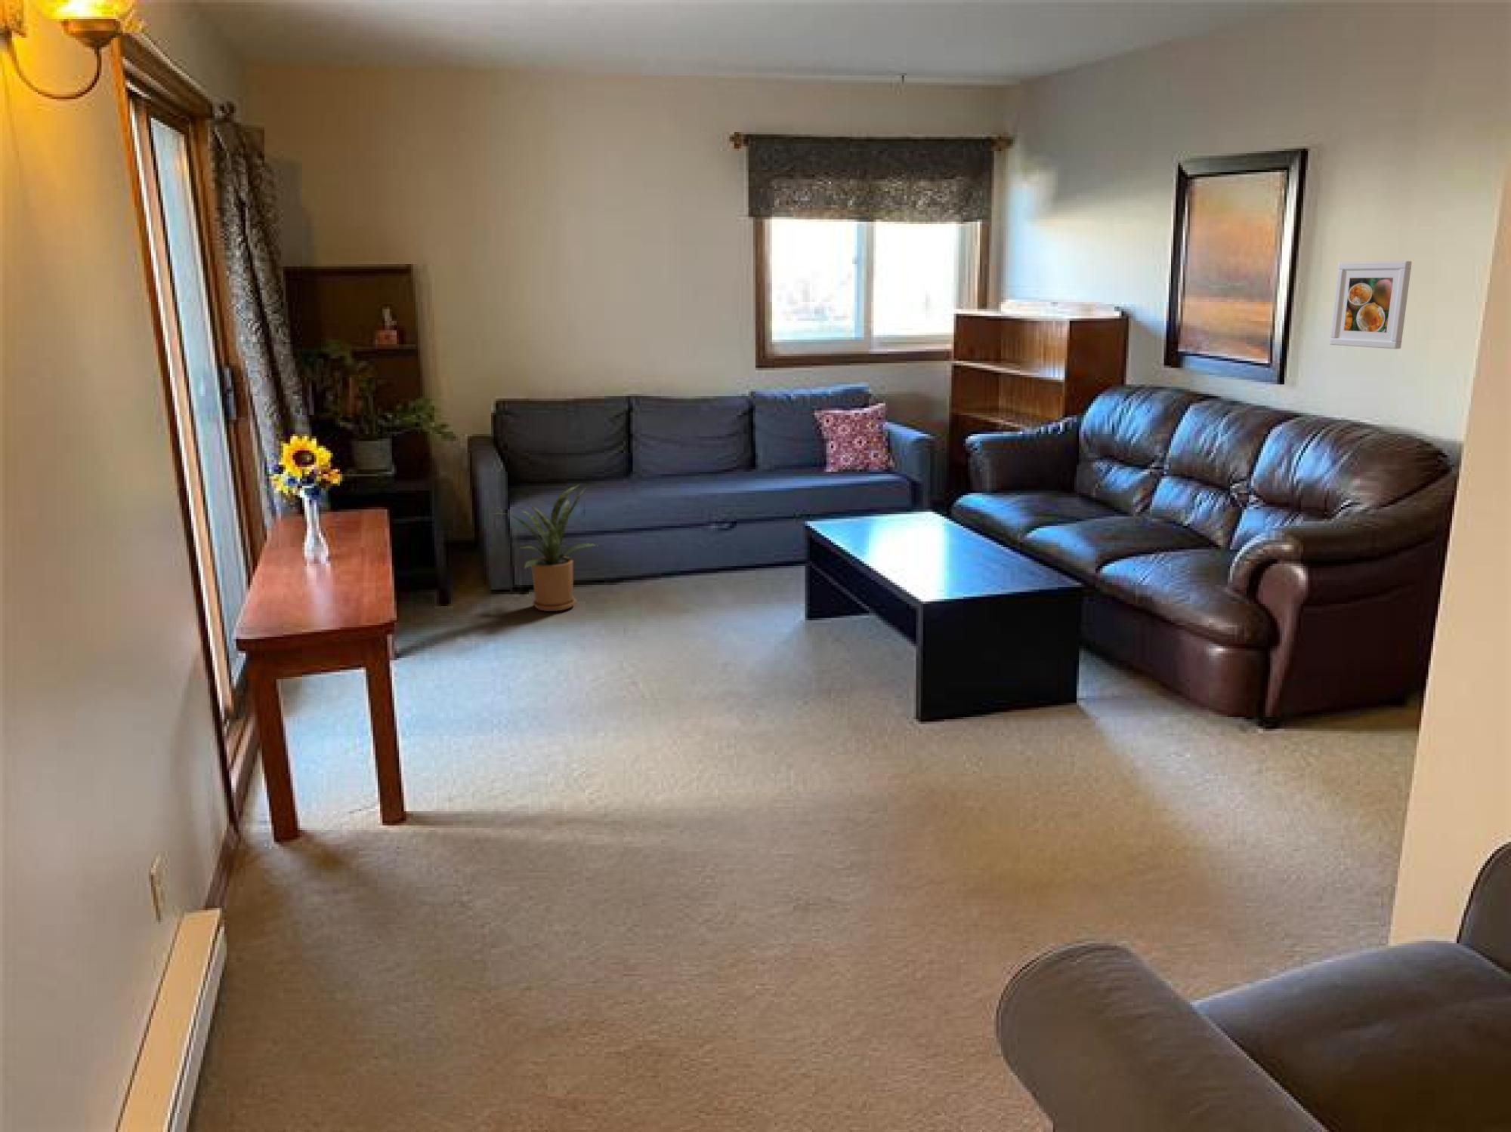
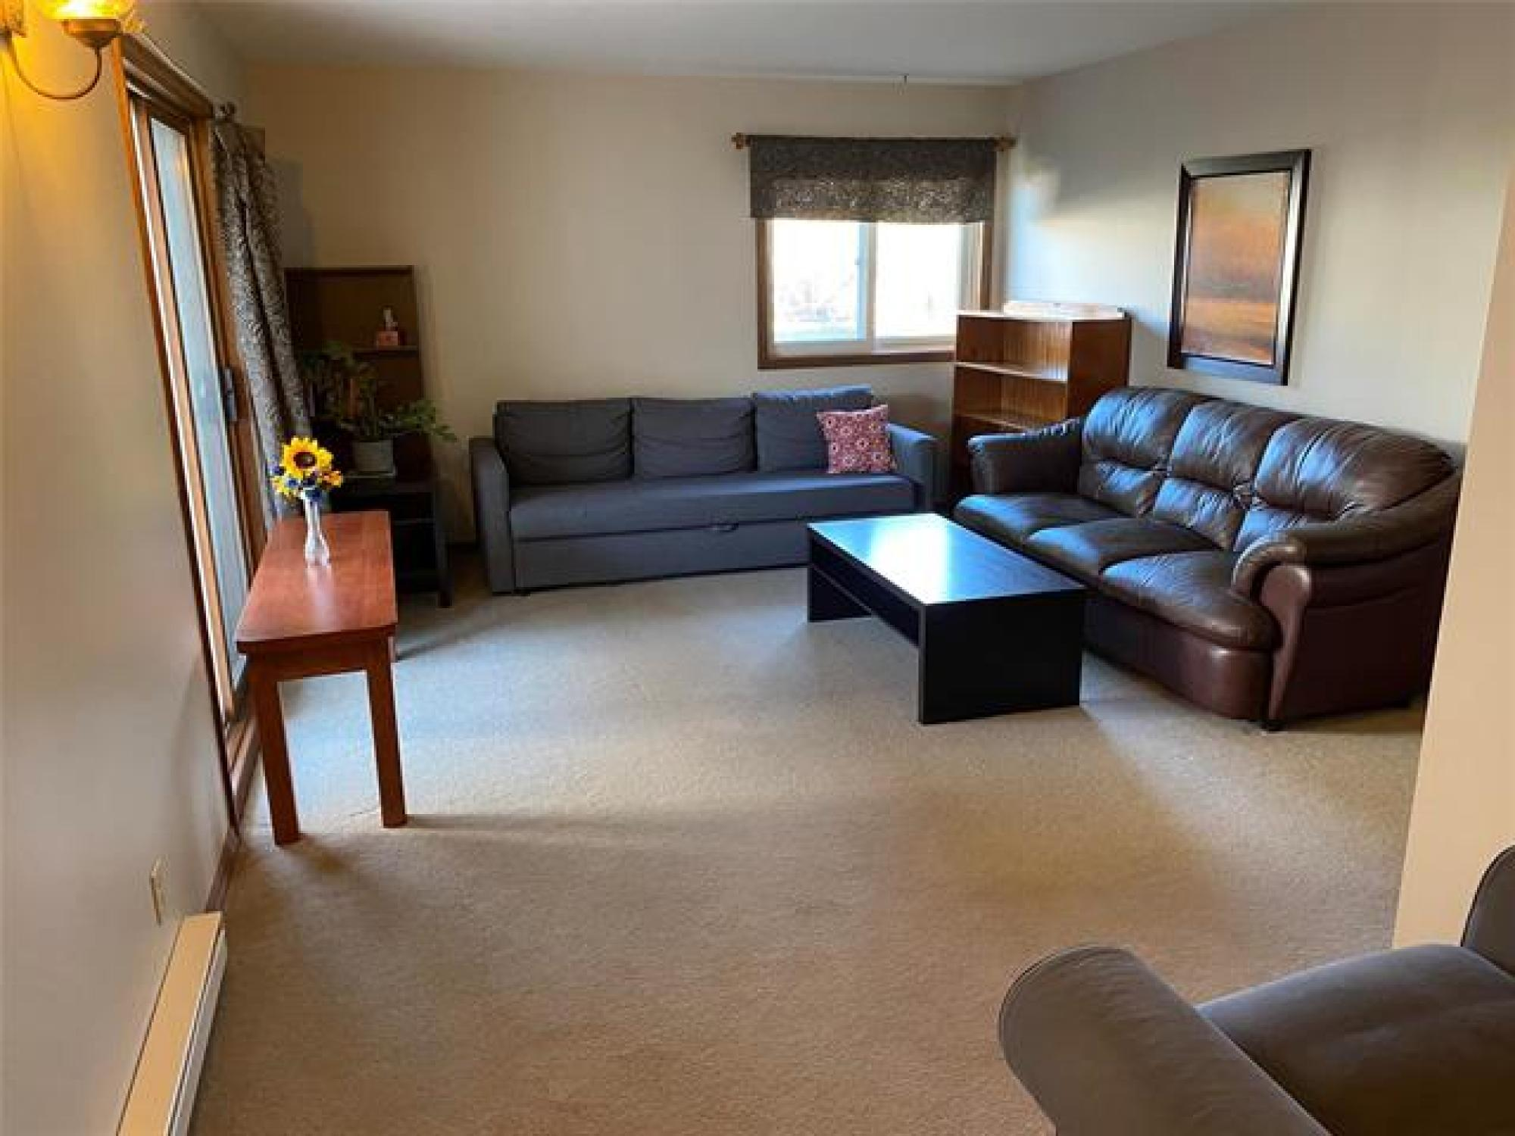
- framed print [1329,260,1412,350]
- house plant [493,483,598,612]
